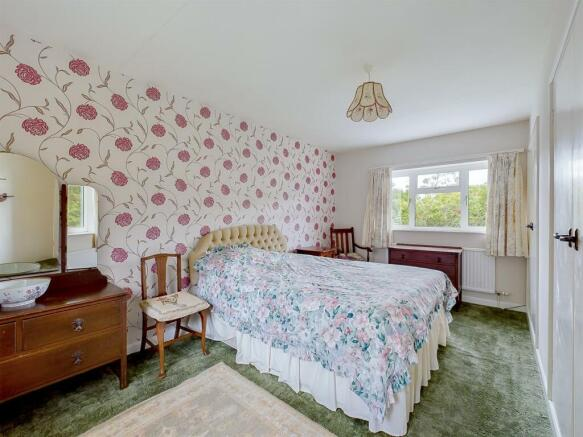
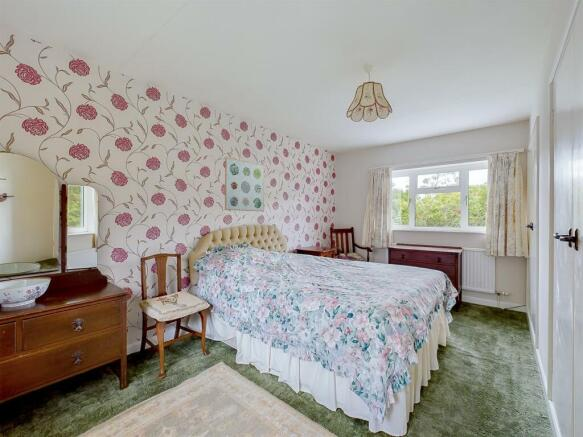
+ wall art [224,156,265,212]
